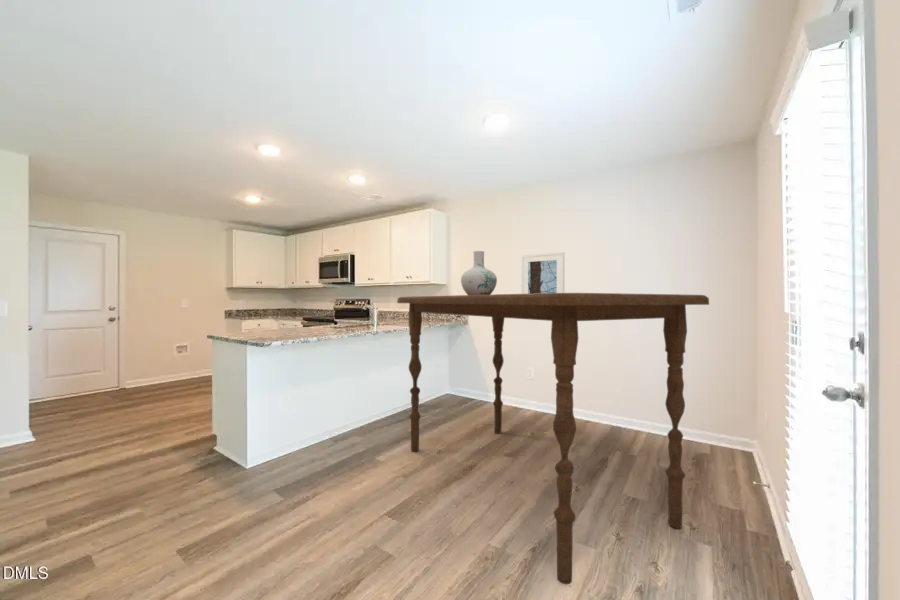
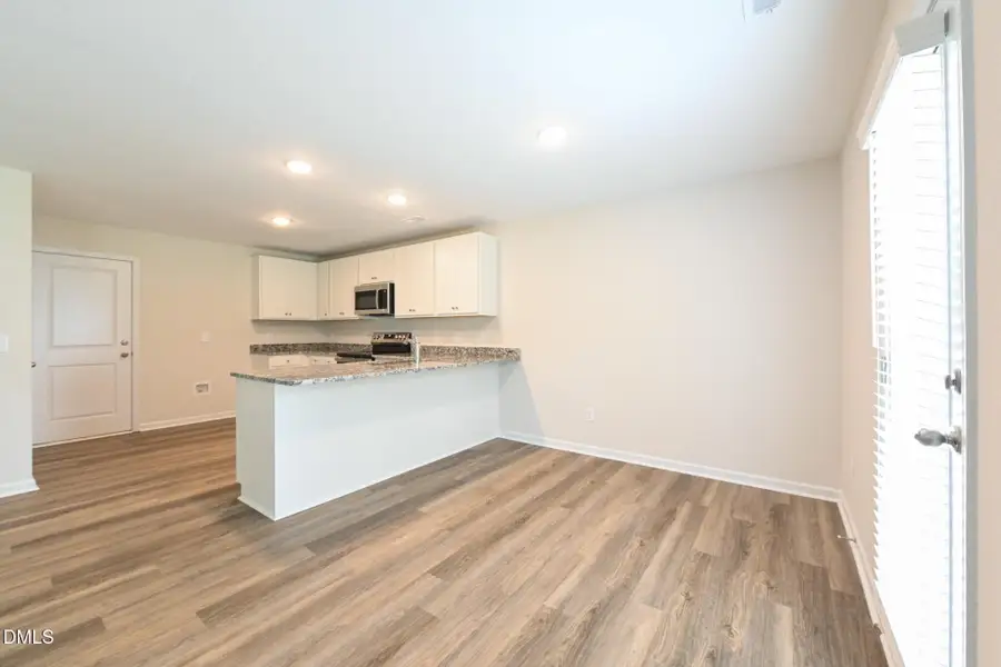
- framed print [520,251,565,294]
- dining table [396,292,710,585]
- vase [460,250,498,295]
